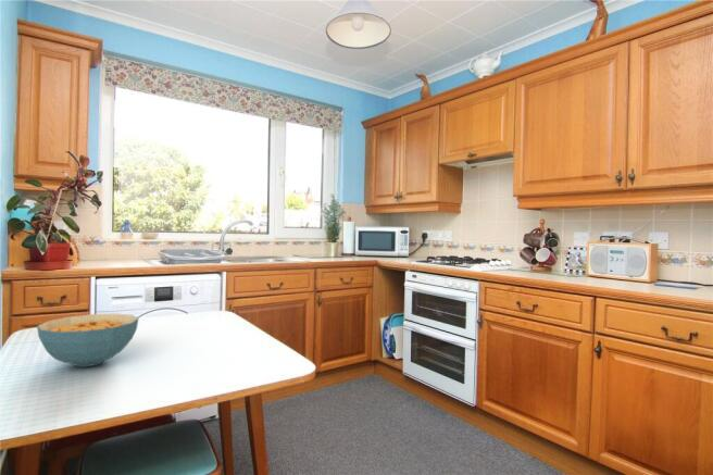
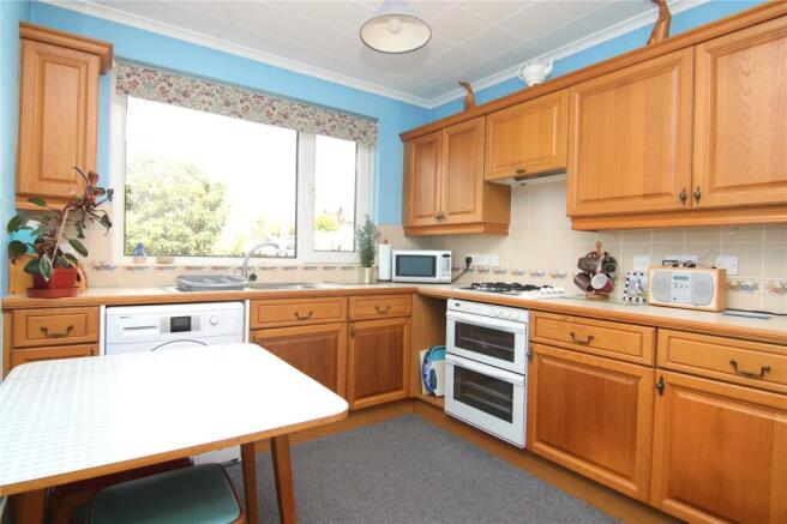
- cereal bowl [36,313,139,368]
